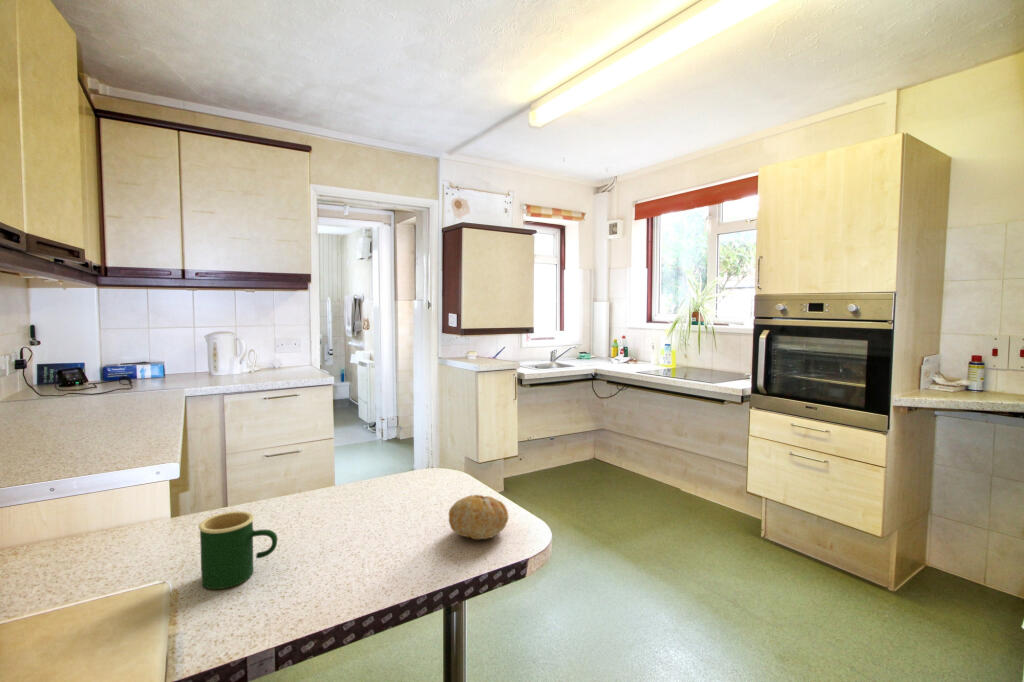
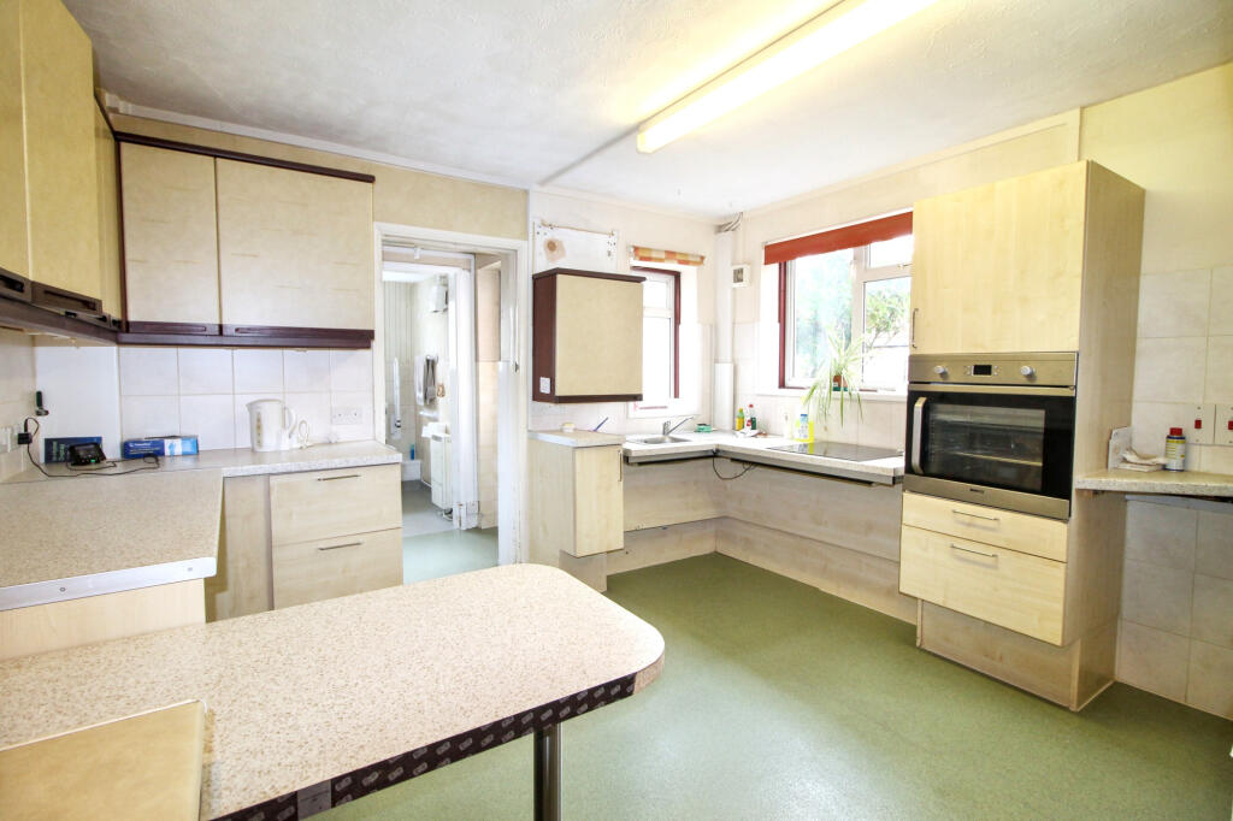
- fruit [448,494,509,540]
- mug [198,510,278,590]
